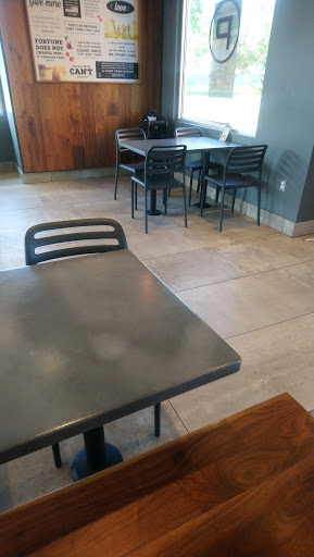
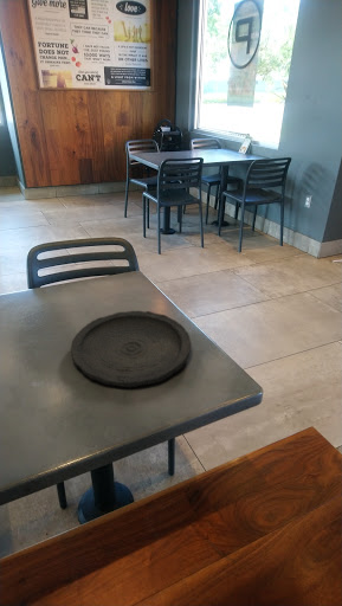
+ plate [70,310,193,388]
